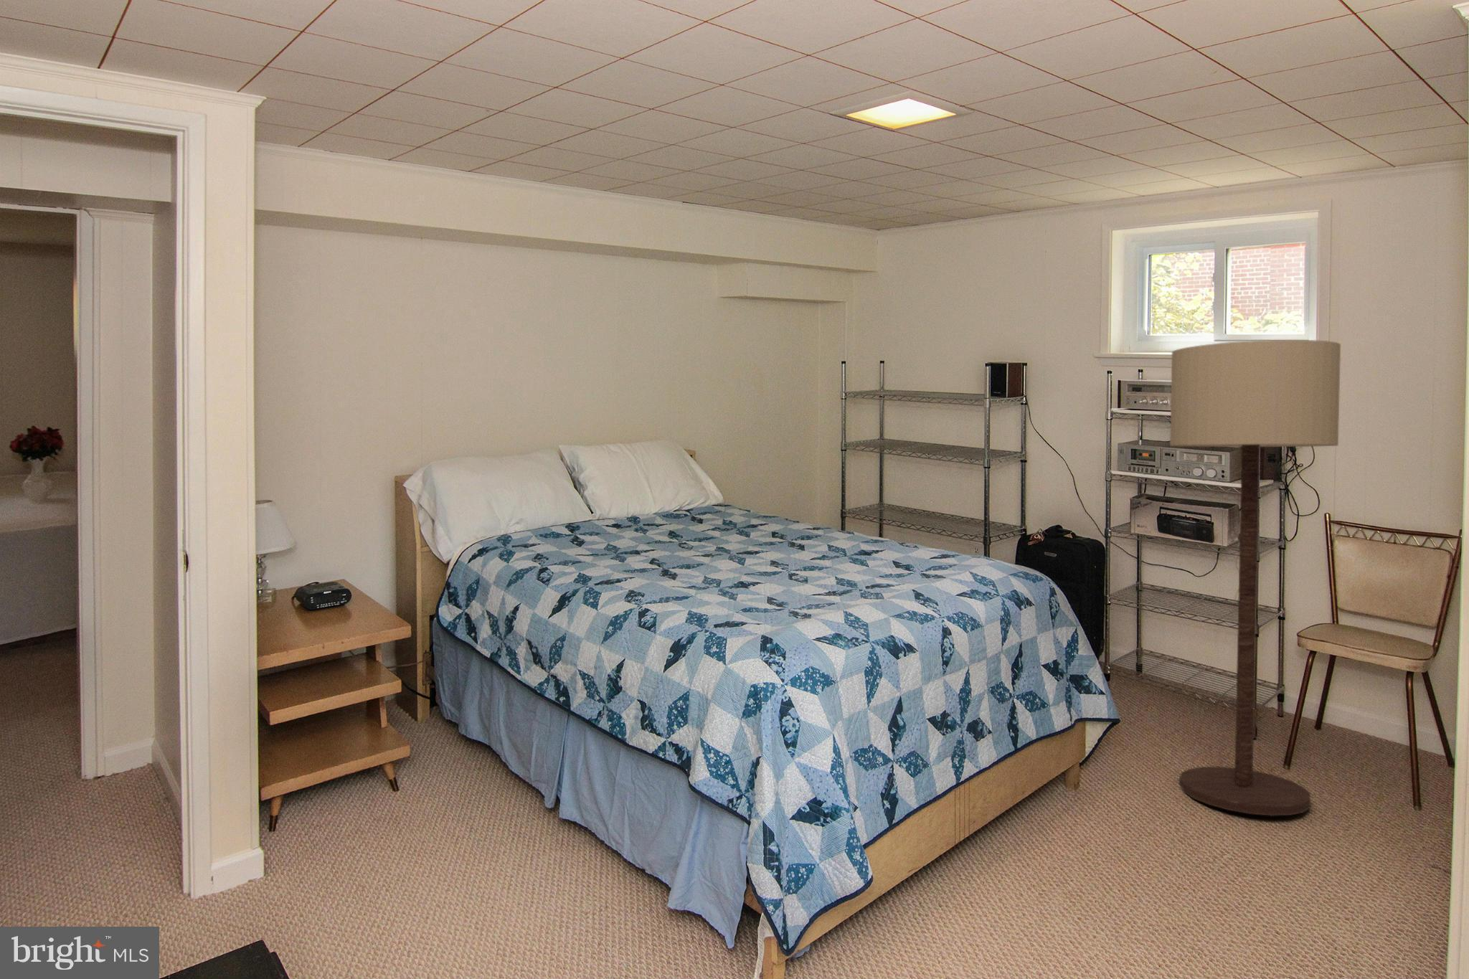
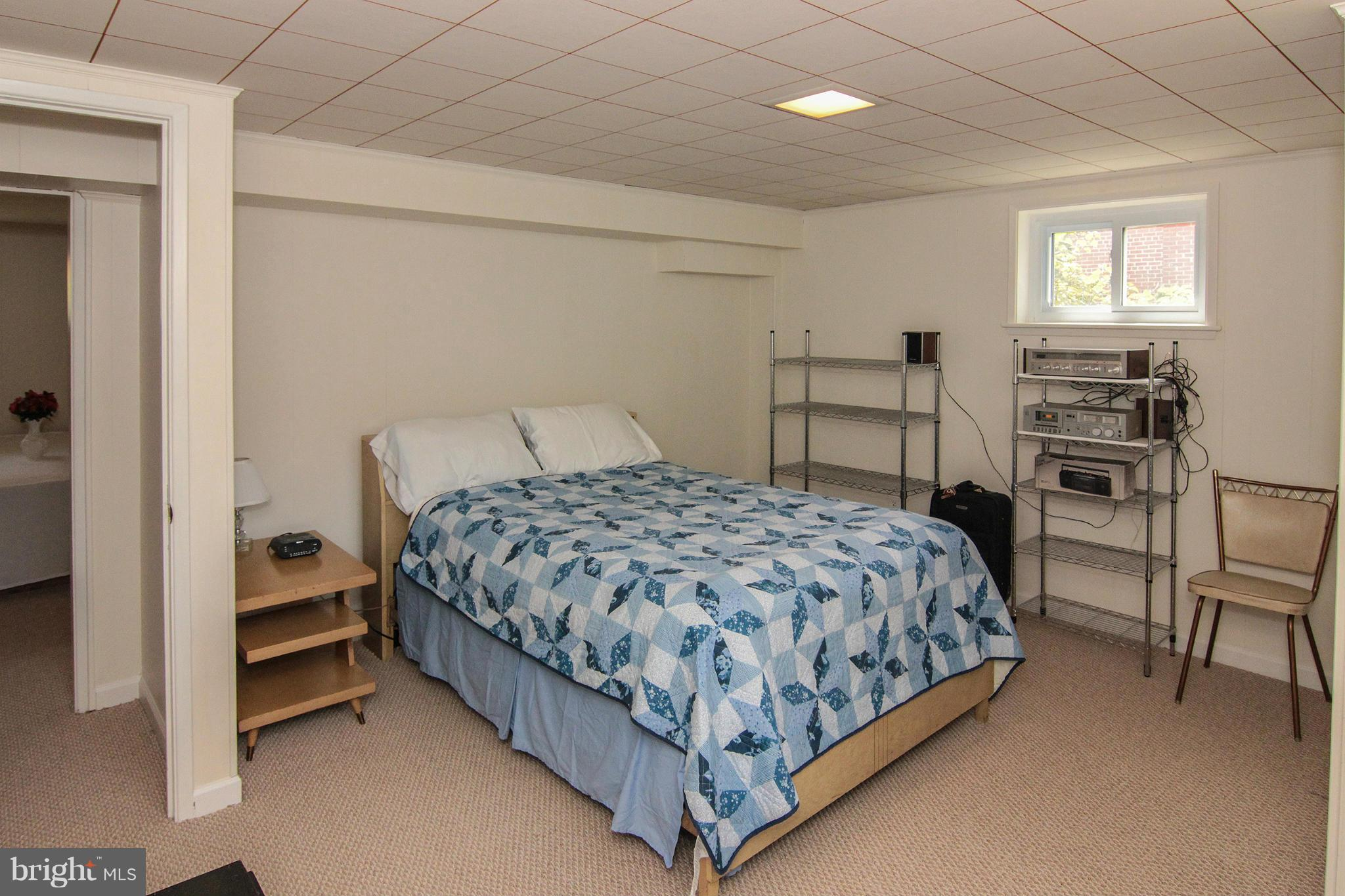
- floor lamp [1169,339,1341,817]
